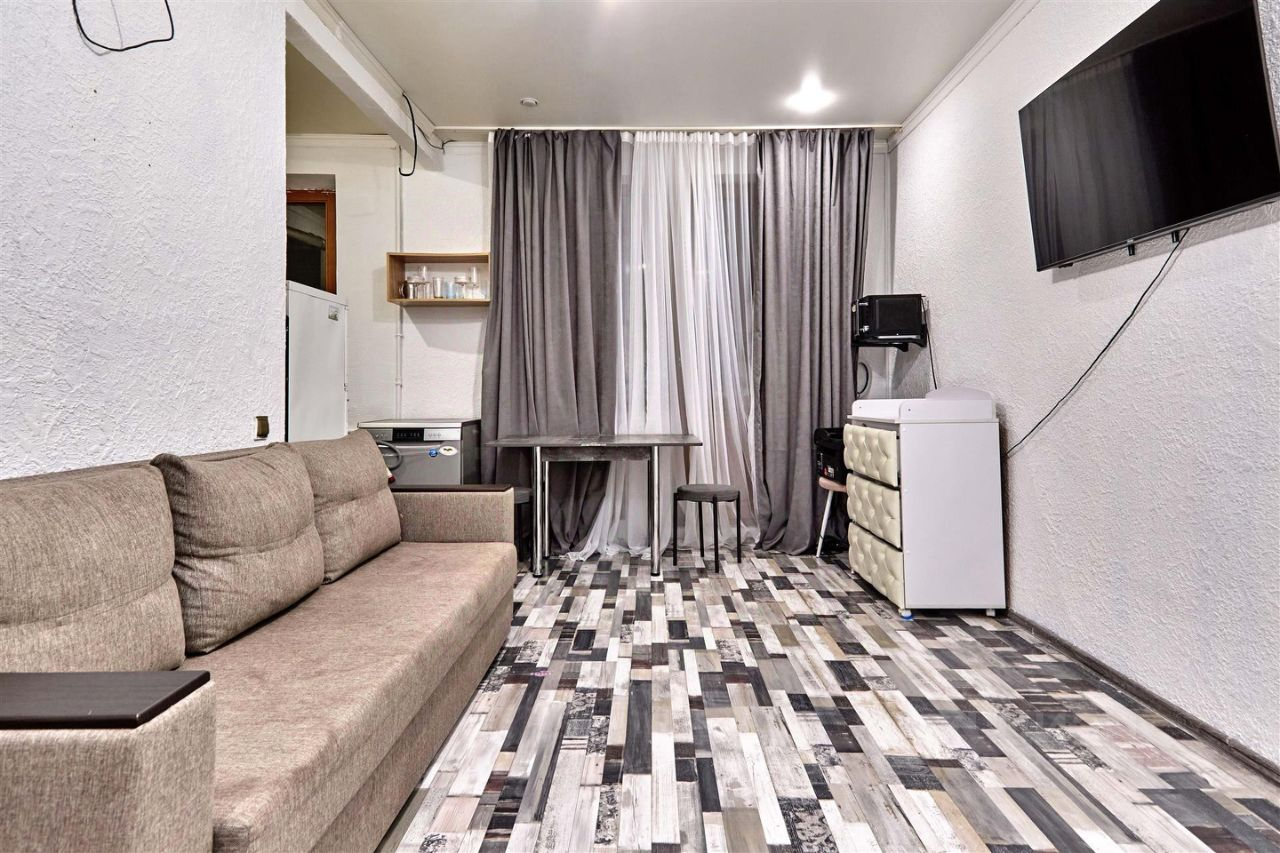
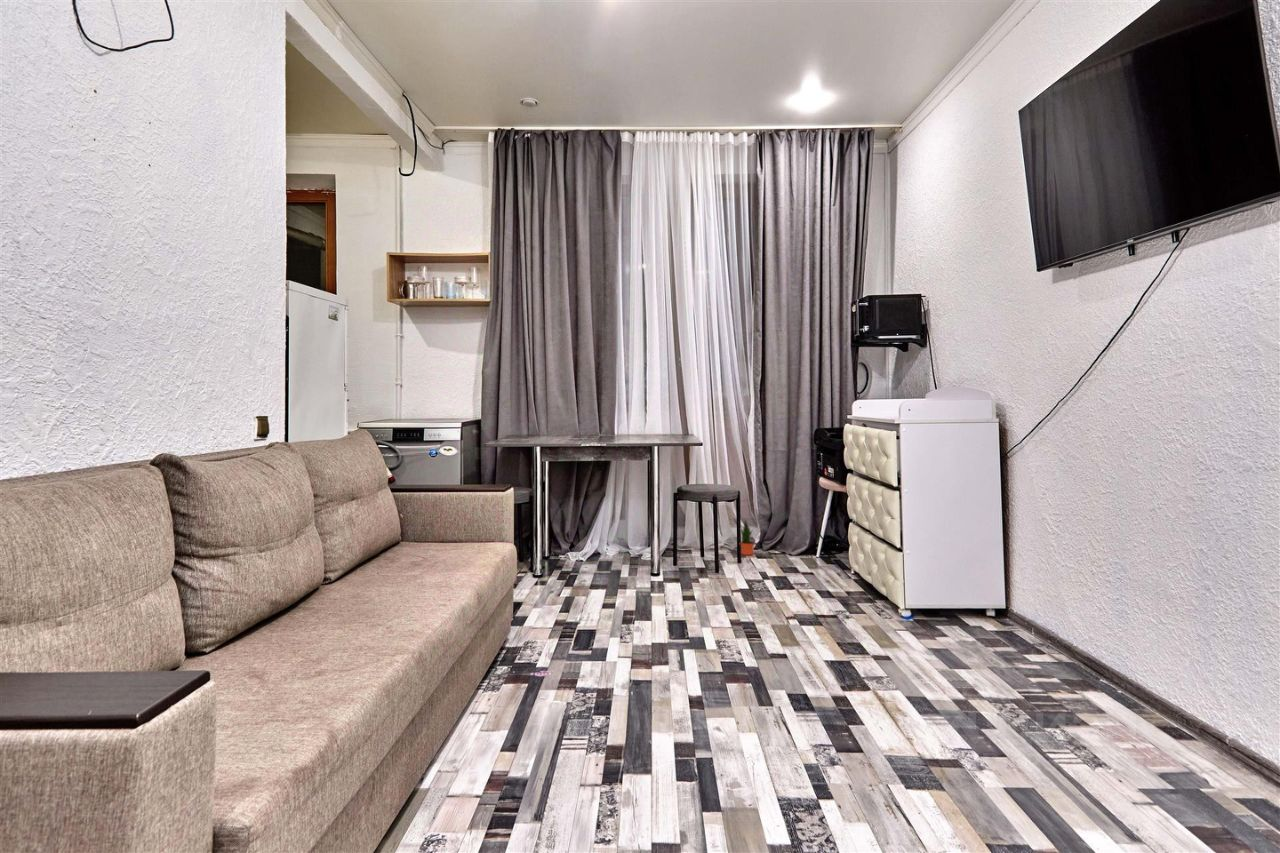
+ potted plant [733,517,756,556]
